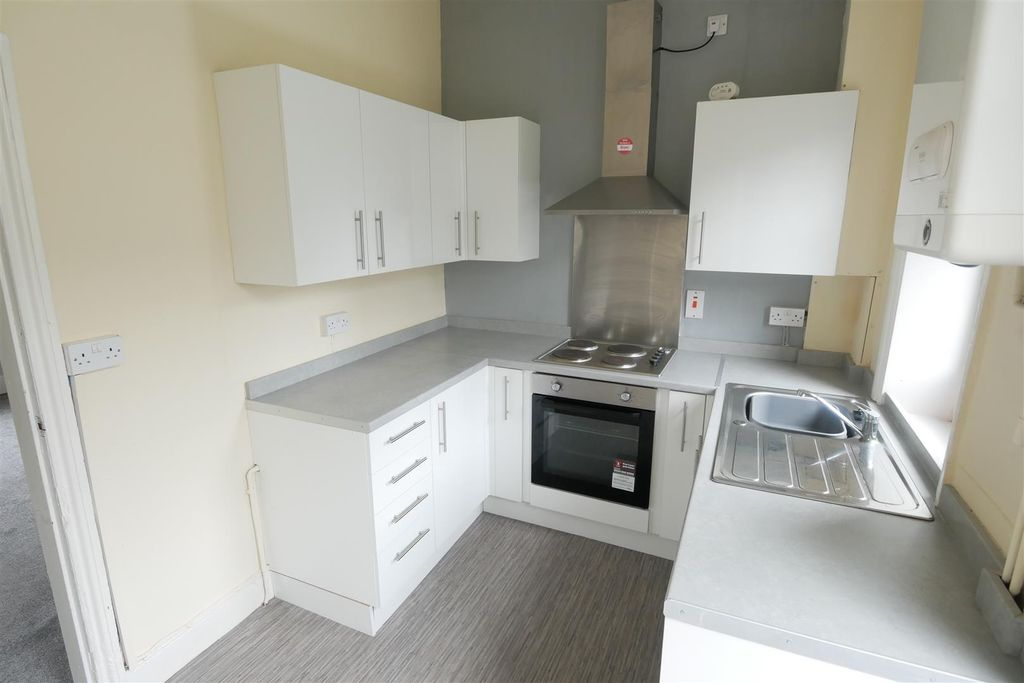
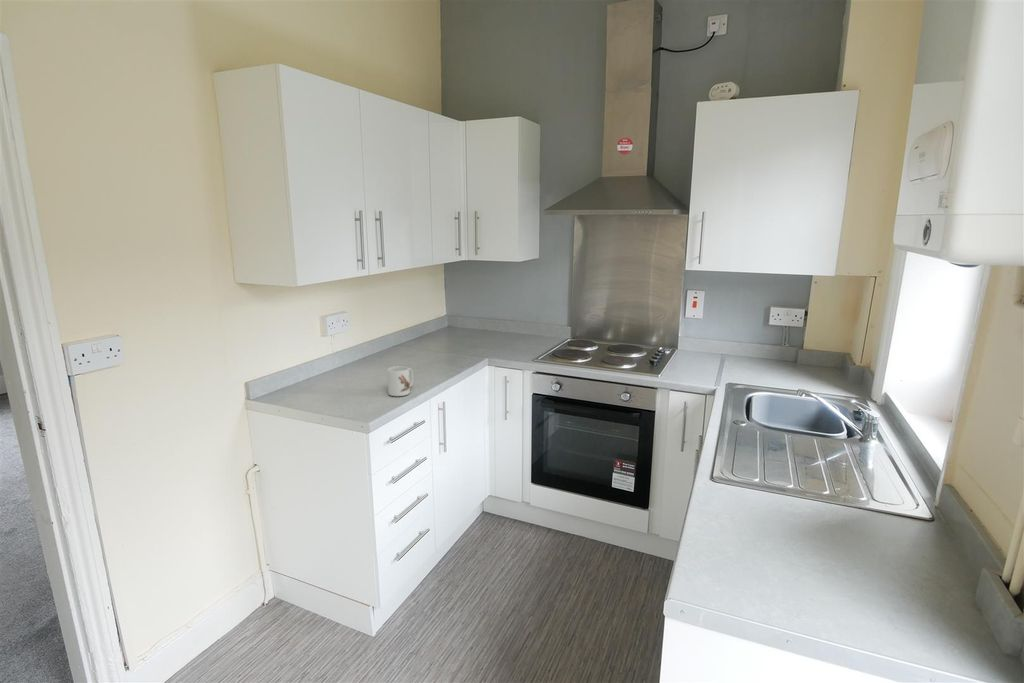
+ mug [386,365,414,397]
